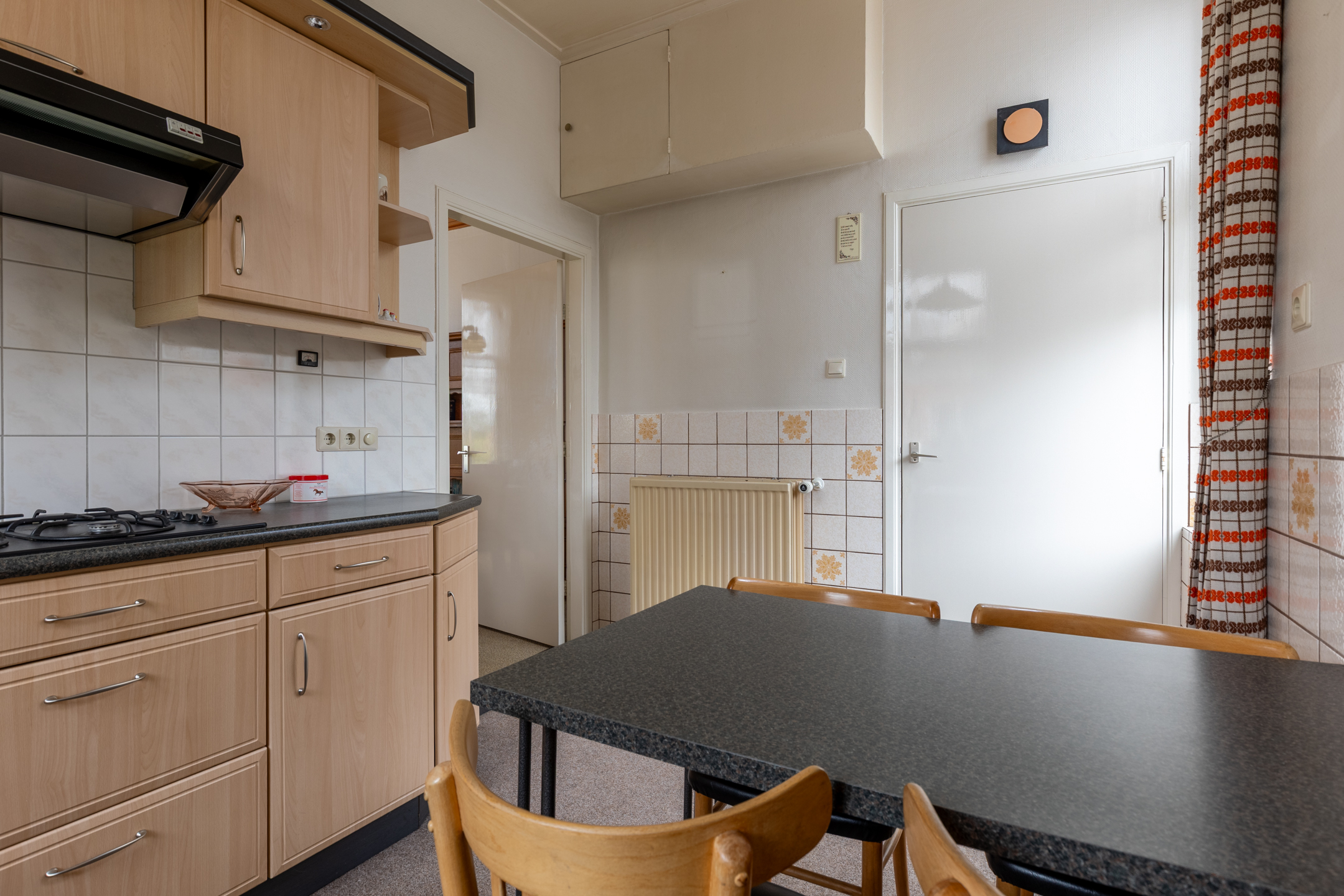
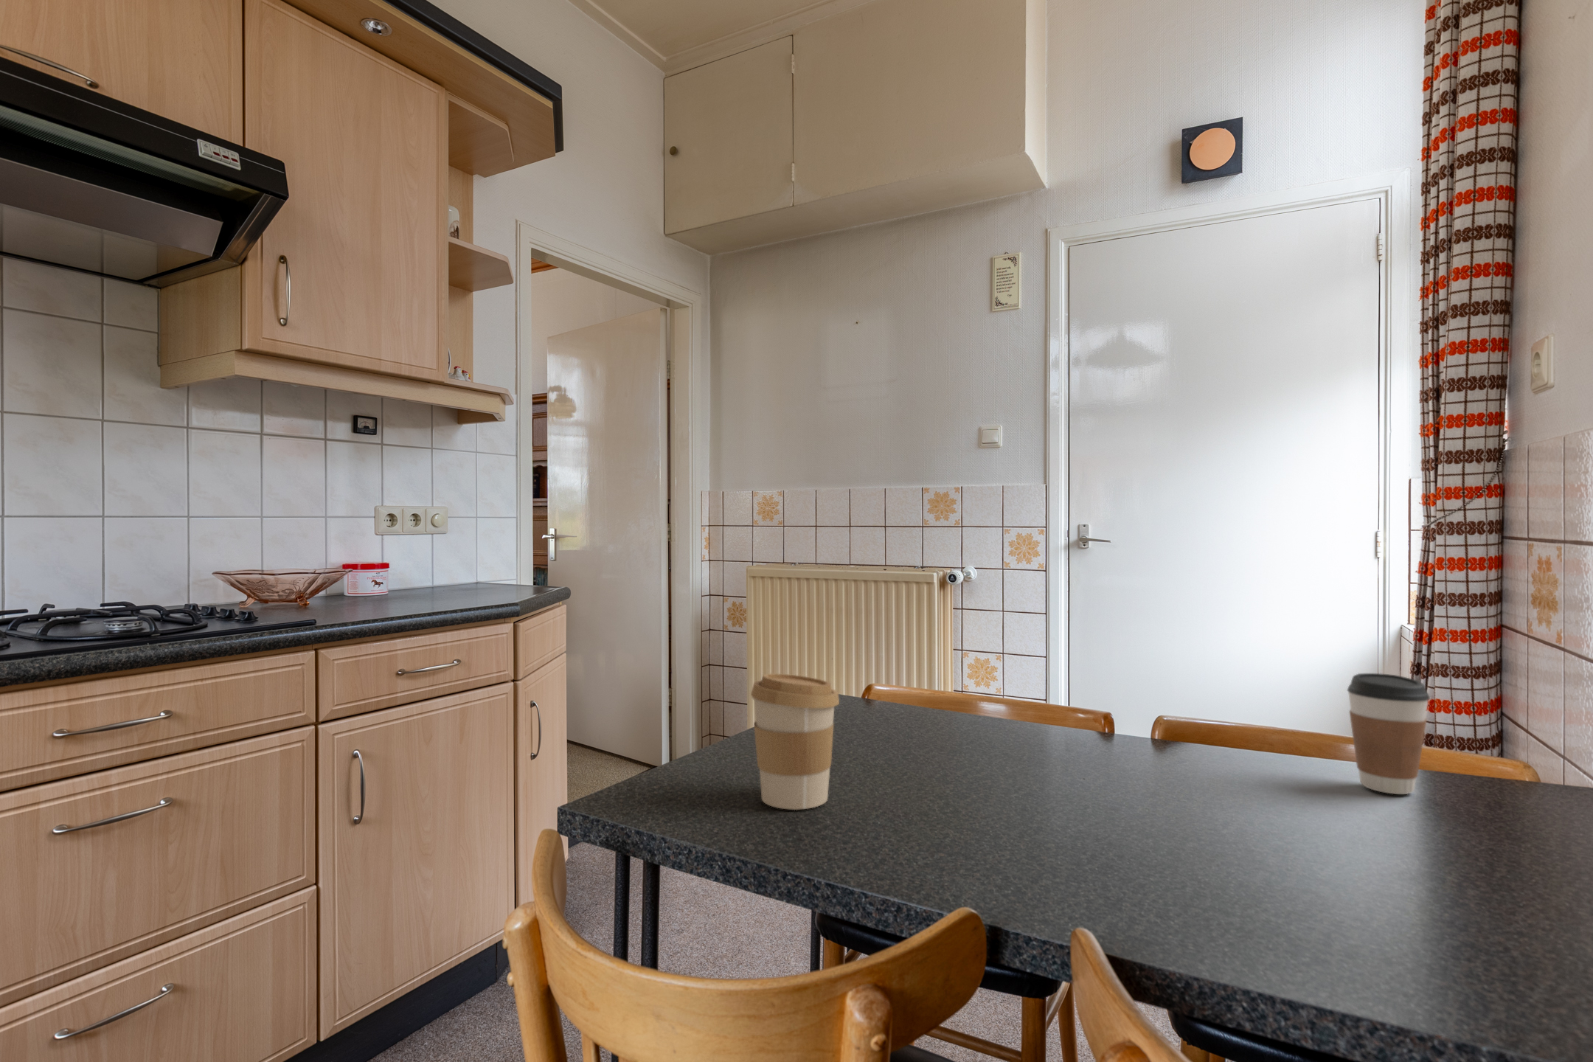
+ coffee cup [1346,672,1431,795]
+ coffee cup [750,672,840,811]
